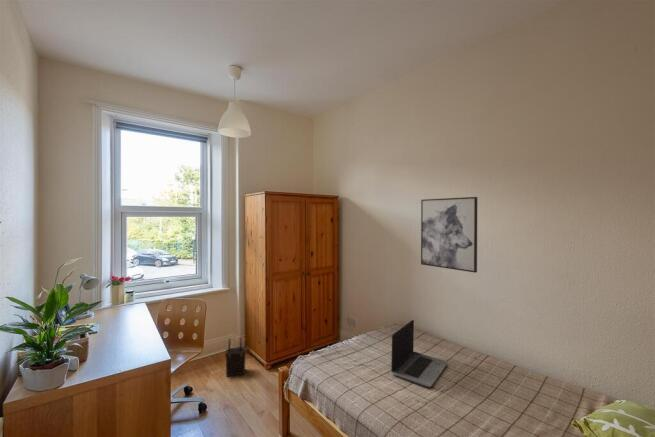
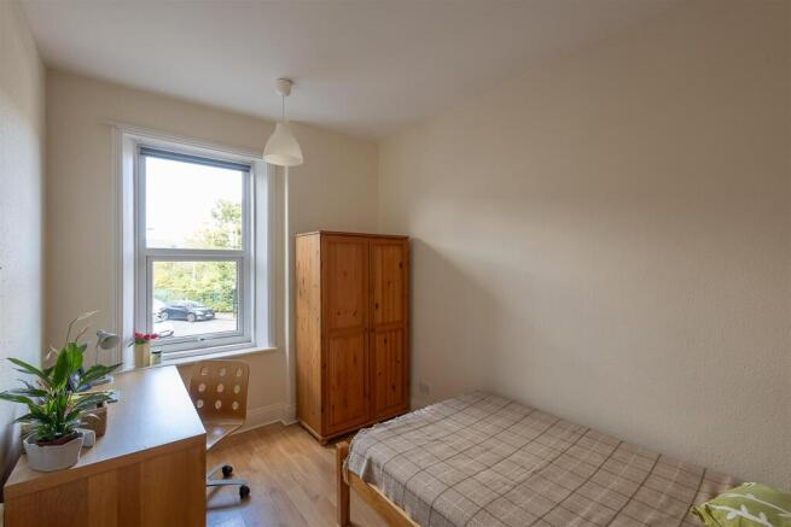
- wall art [420,196,478,274]
- satchel [224,336,247,377]
- laptop computer [390,319,449,388]
